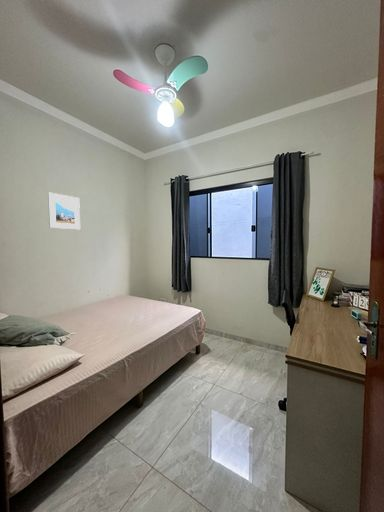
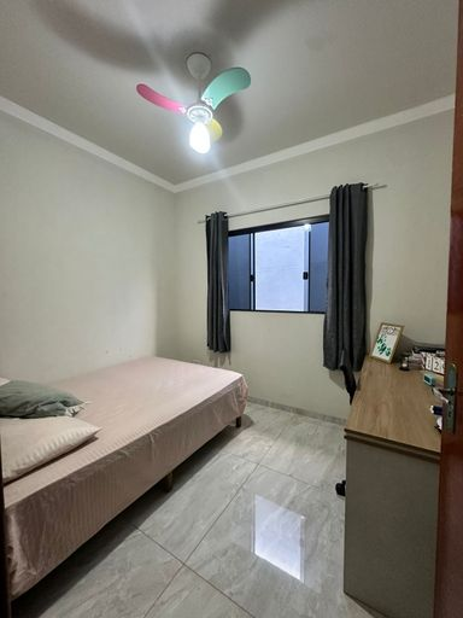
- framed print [47,191,81,230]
